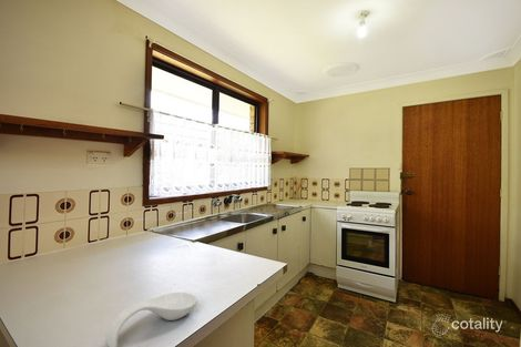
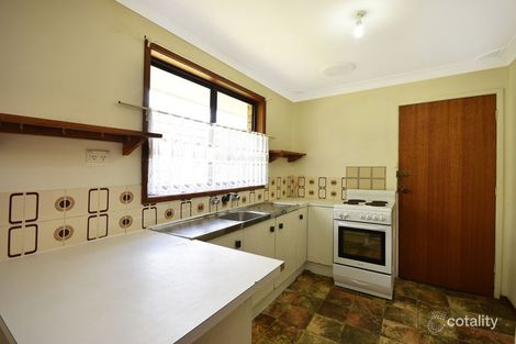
- spoon rest [104,292,198,347]
